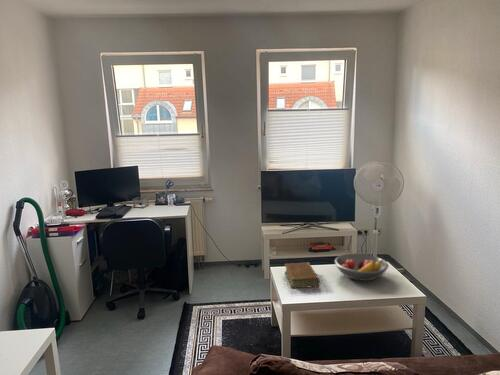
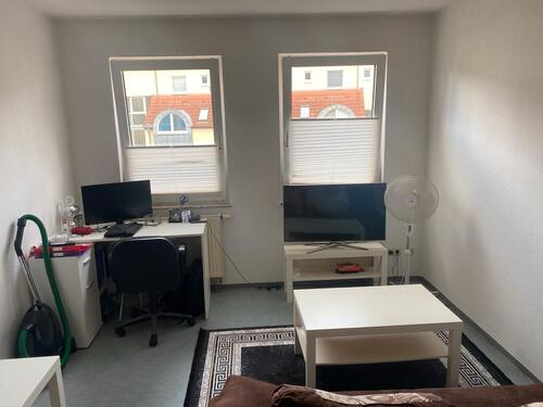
- fruit bowl [333,252,390,282]
- book [284,262,321,289]
